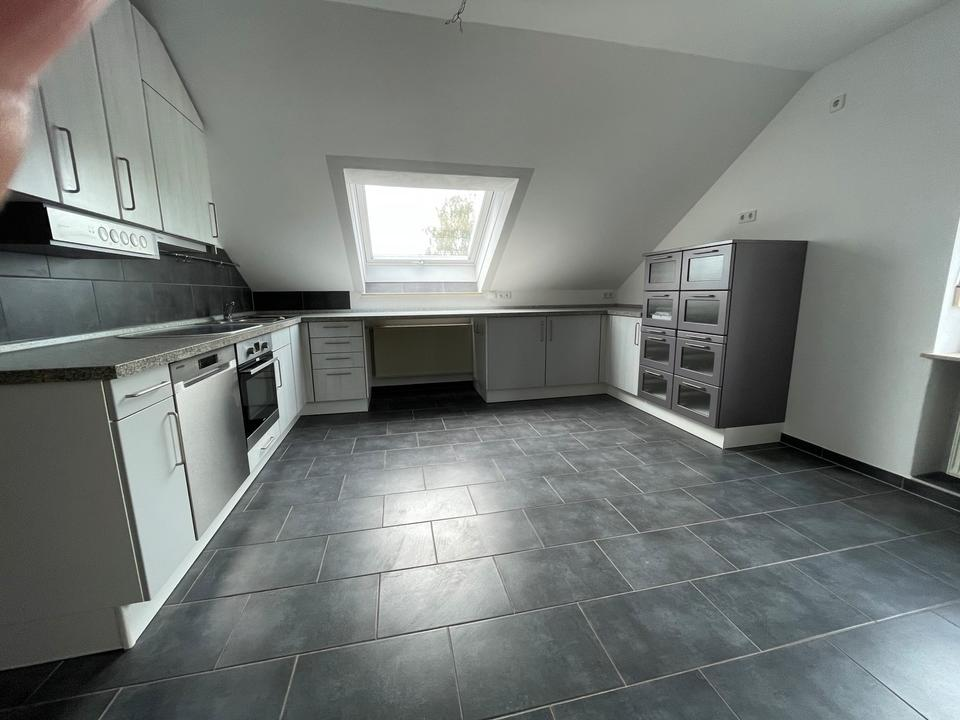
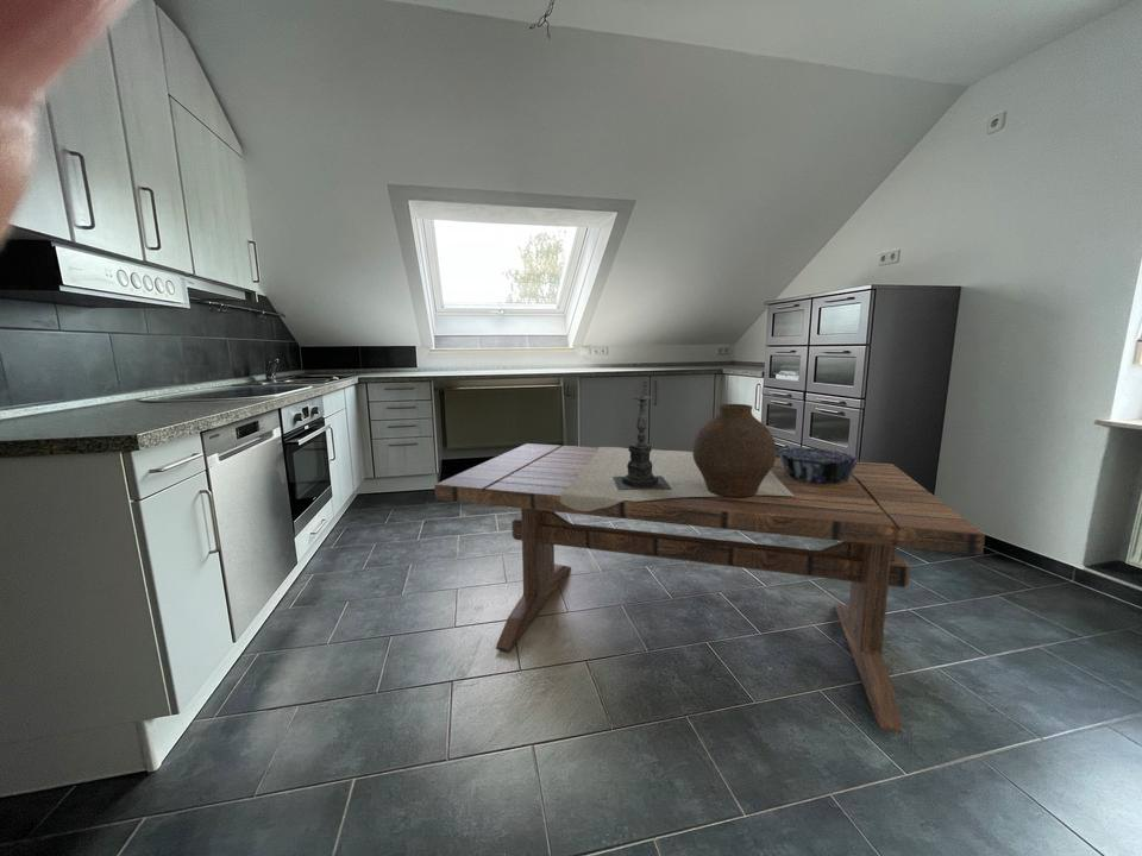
+ dining table [434,442,986,734]
+ vase [691,403,777,497]
+ candle holder [613,386,671,490]
+ decorative bowl [777,446,860,484]
